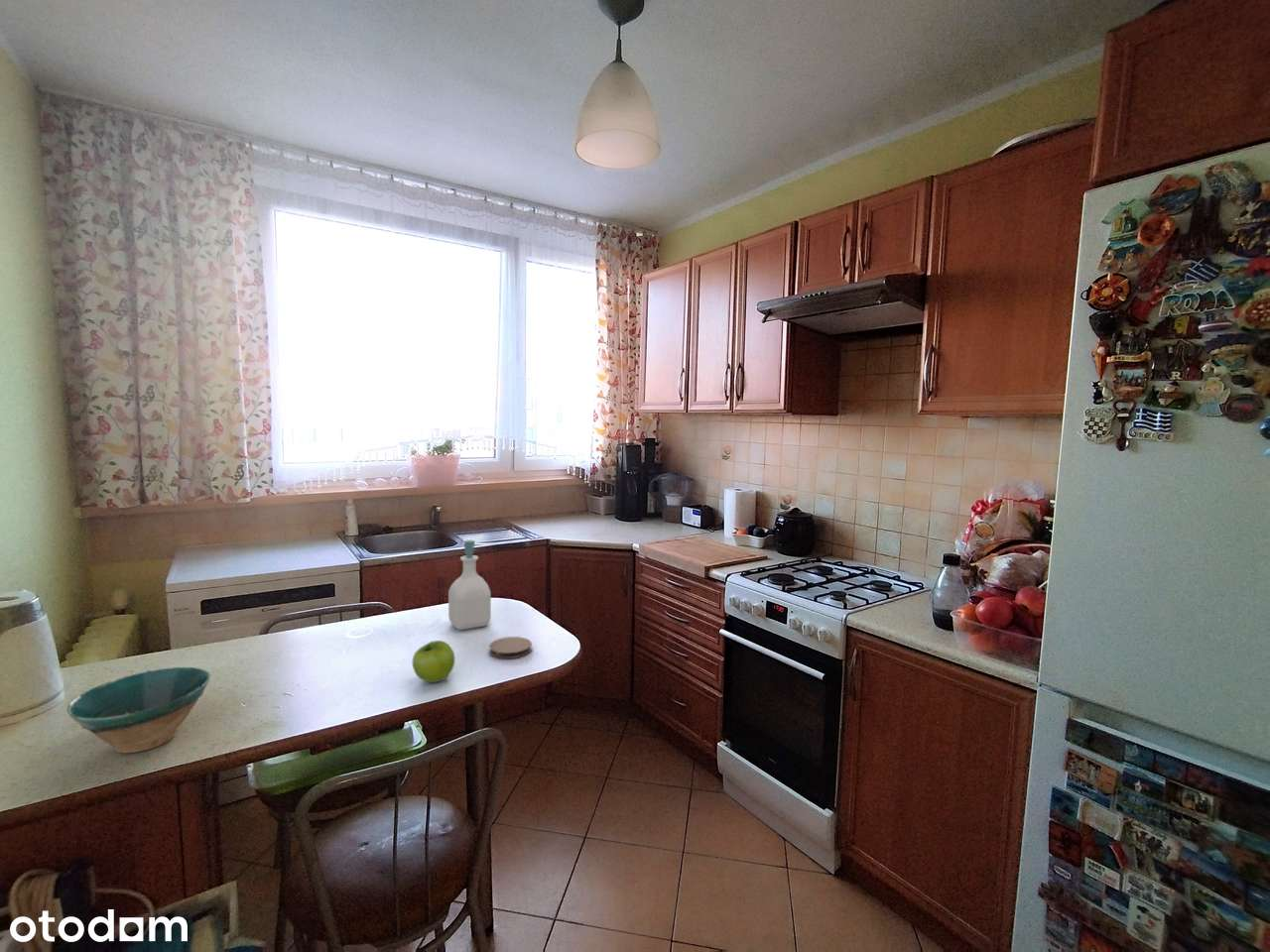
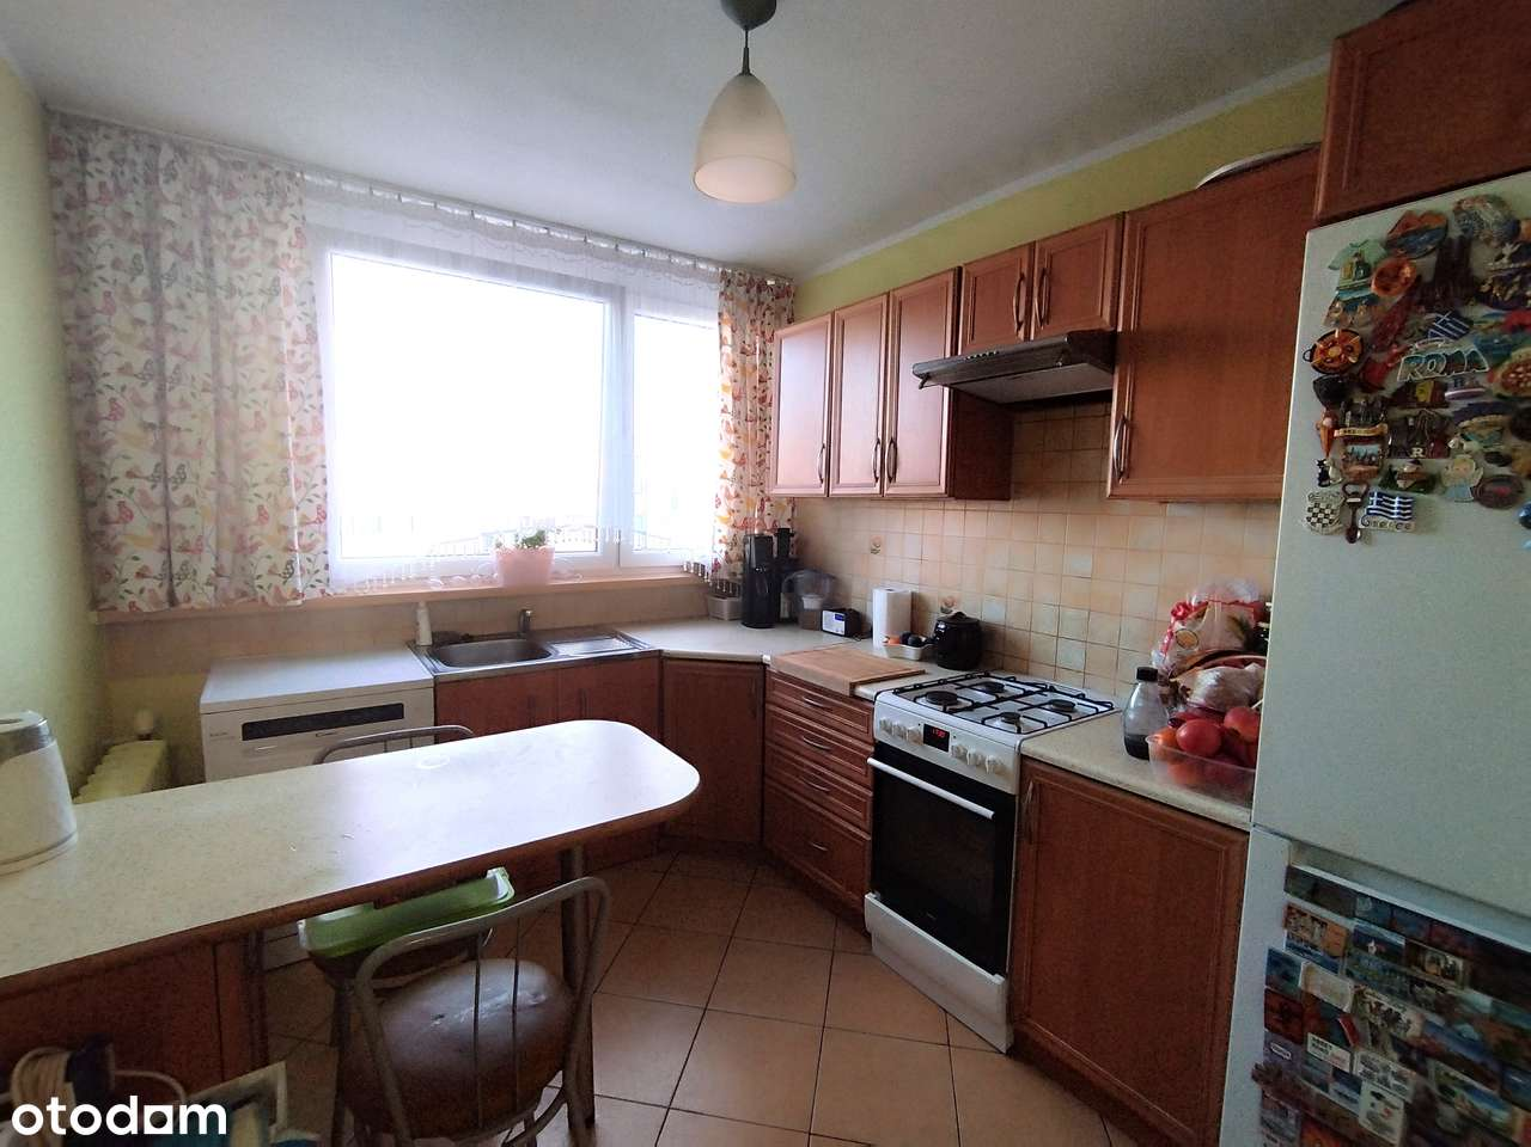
- soap bottle [447,539,492,631]
- fruit [412,640,455,683]
- coaster [488,636,533,659]
- bowl [66,666,211,754]
